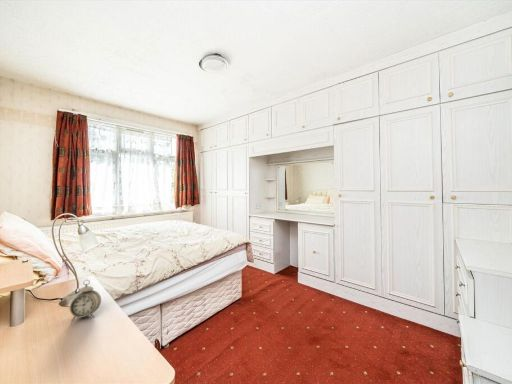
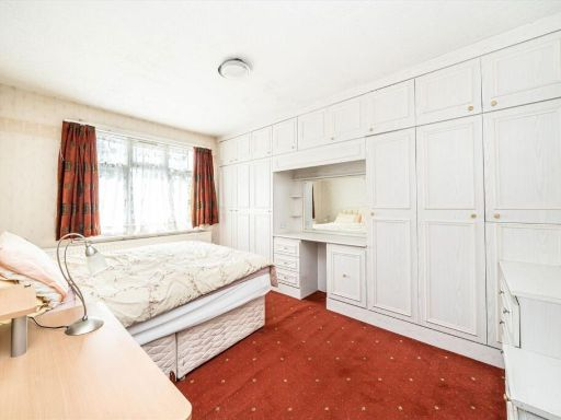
- alarm clock [69,279,102,322]
